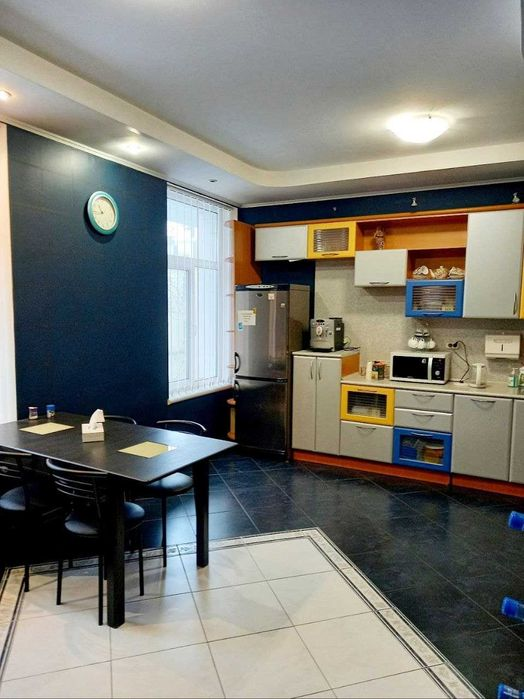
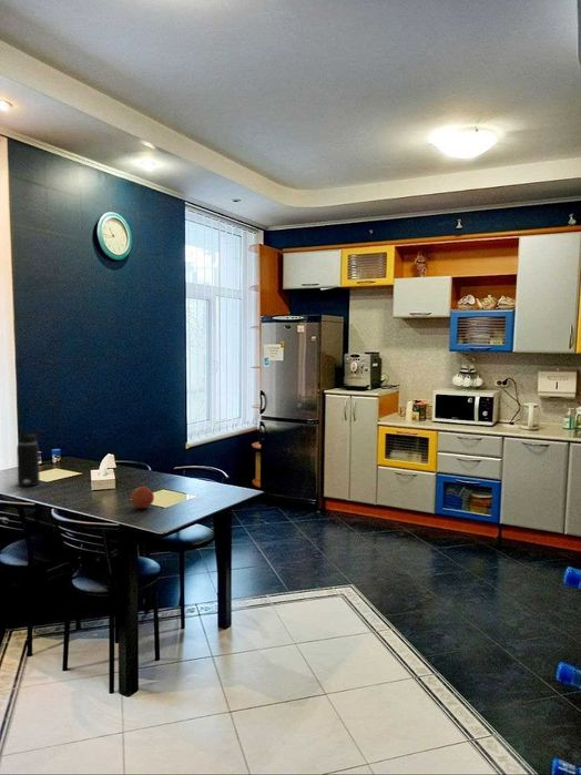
+ water bottle [16,426,45,488]
+ fruit [130,486,155,509]
